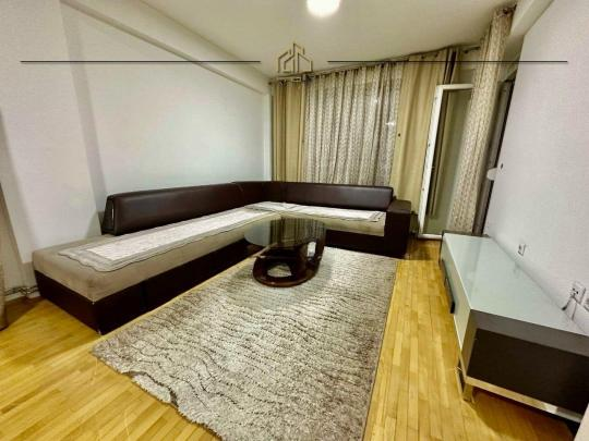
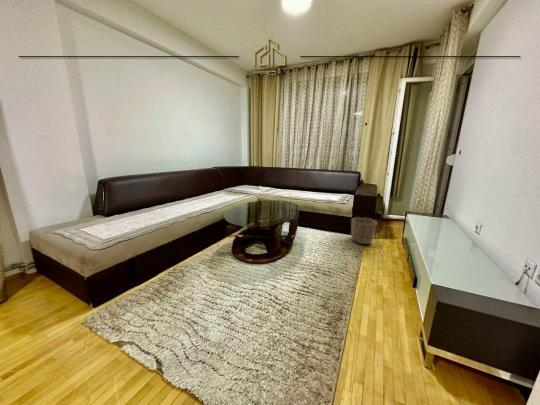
+ waste basket [350,216,378,245]
